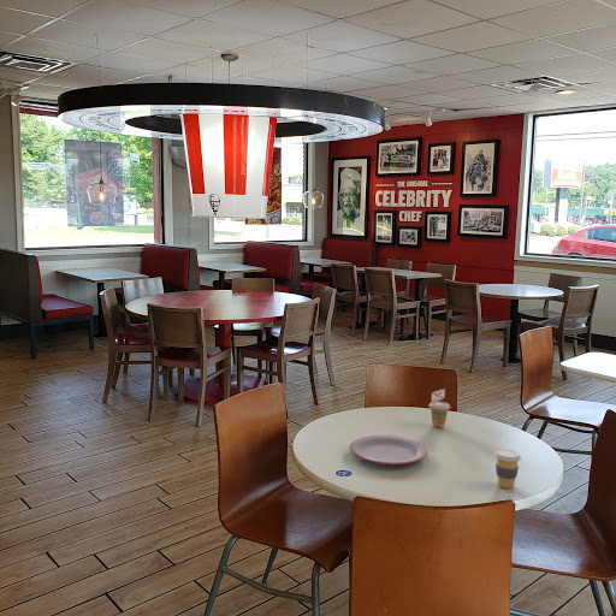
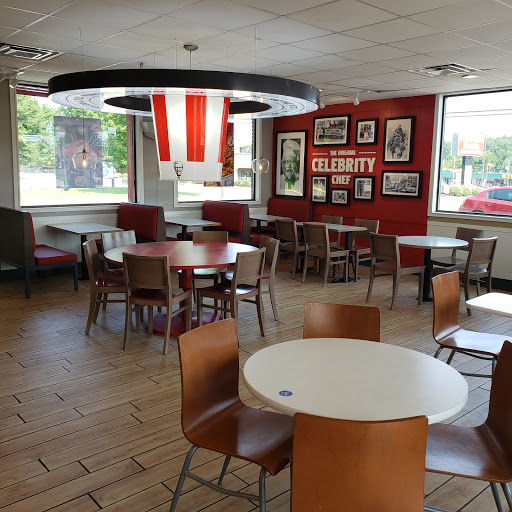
- coffee cup [493,448,522,490]
- plate [349,434,428,466]
- beverage cup [427,387,451,430]
